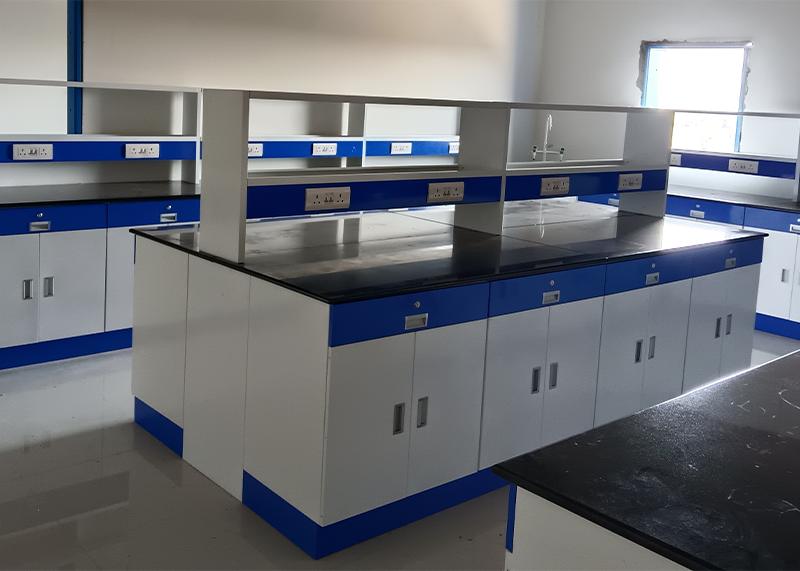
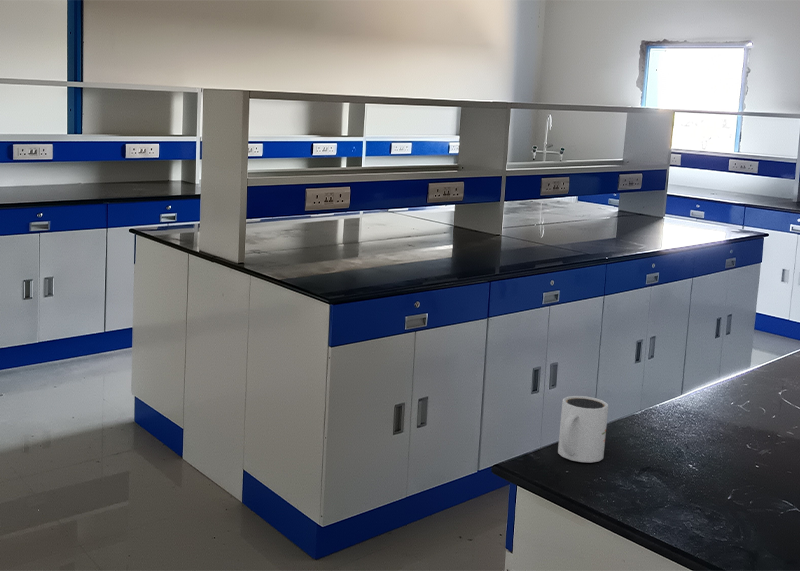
+ mug [557,395,609,463]
